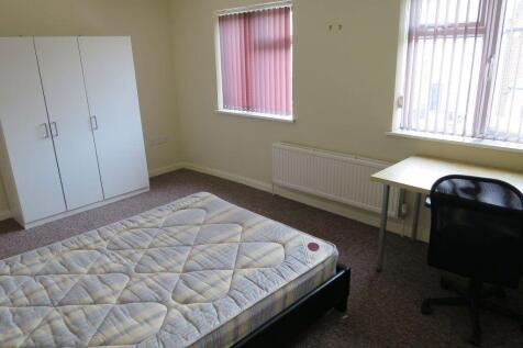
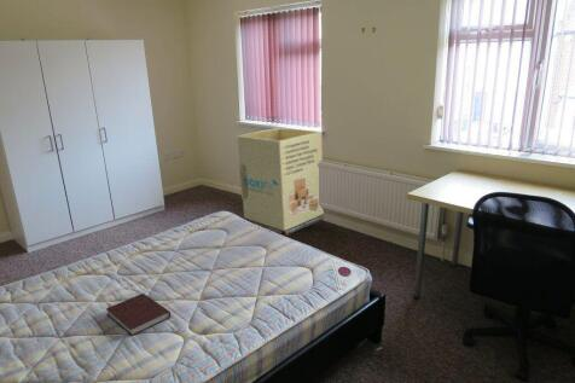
+ notebook [105,292,172,337]
+ cardboard box [237,127,325,237]
